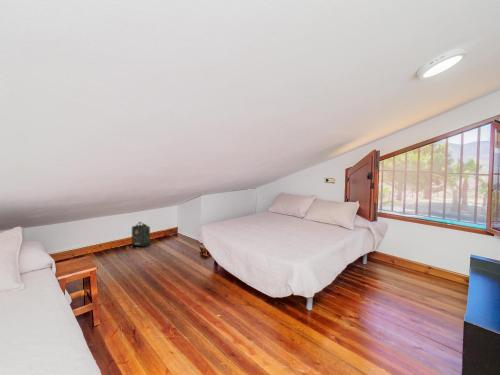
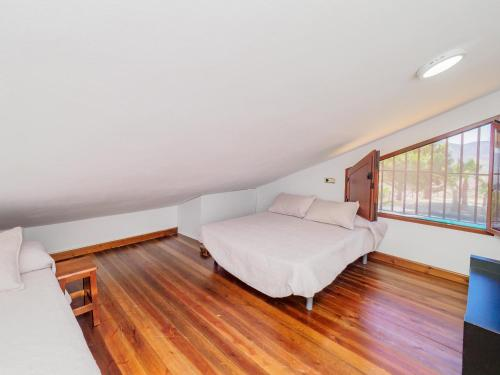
- backpack [126,221,160,251]
